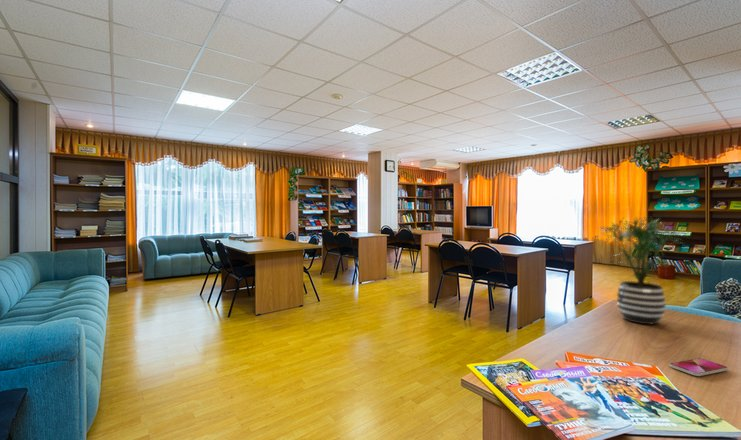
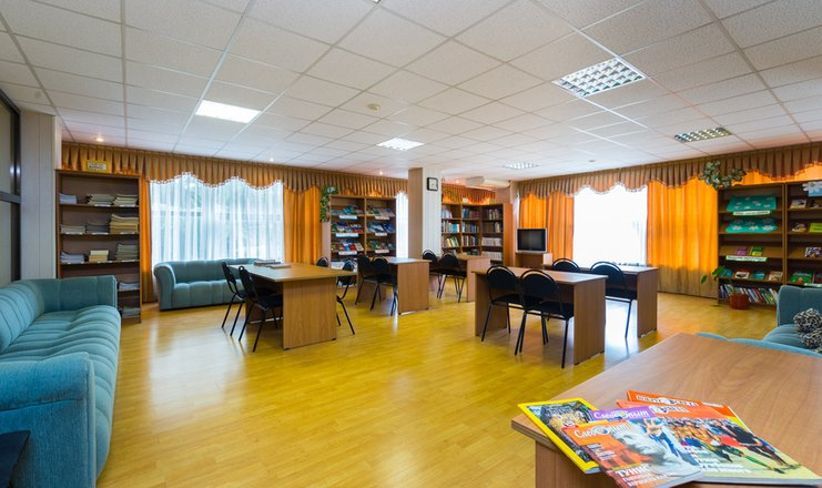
- potted plant [592,215,690,325]
- smartphone [669,357,729,377]
